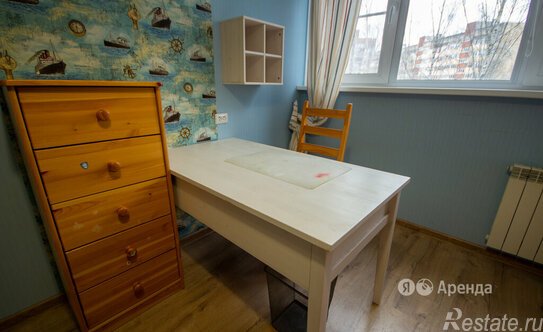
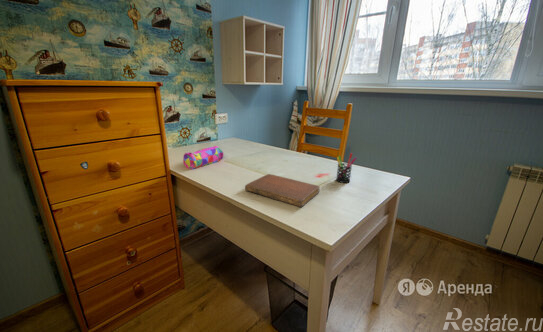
+ pen holder [335,152,358,184]
+ notebook [244,173,321,208]
+ pencil case [182,145,225,170]
